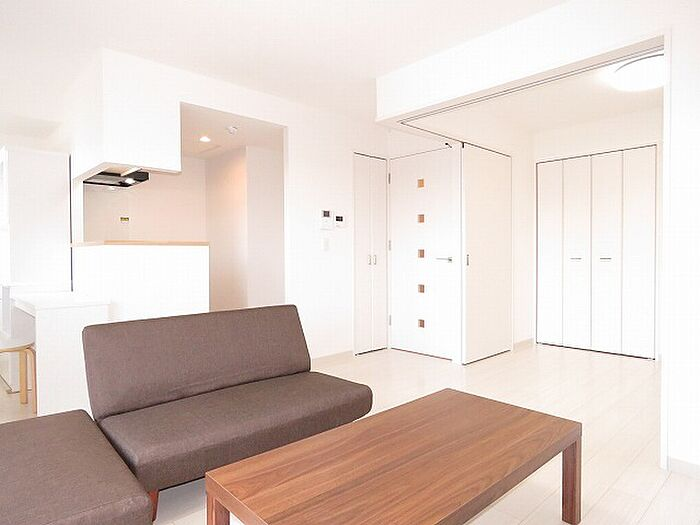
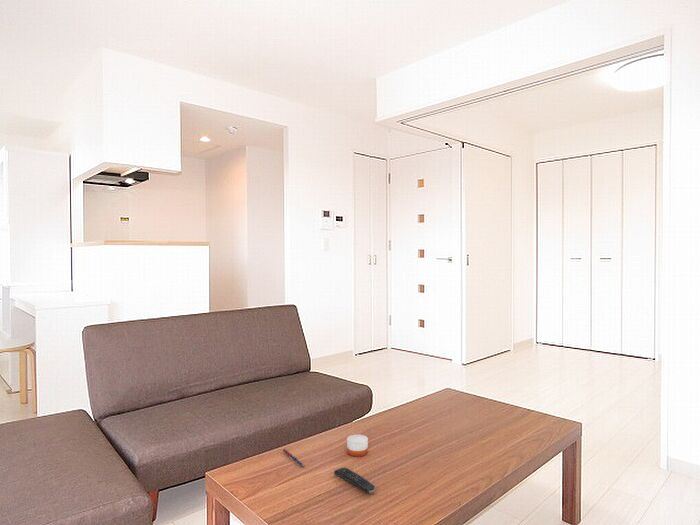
+ remote control [333,466,376,494]
+ pen [281,448,305,468]
+ candle [346,434,369,458]
